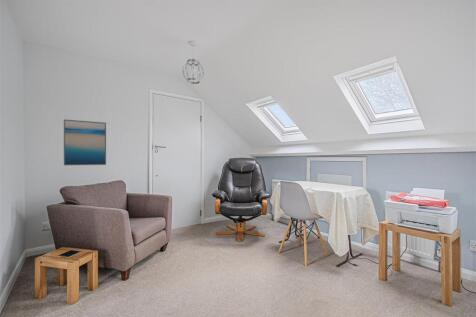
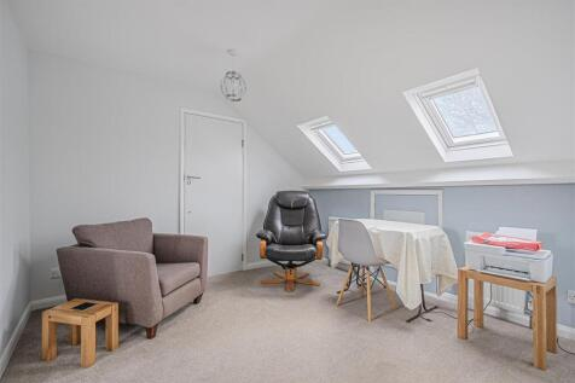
- wall art [63,118,107,166]
